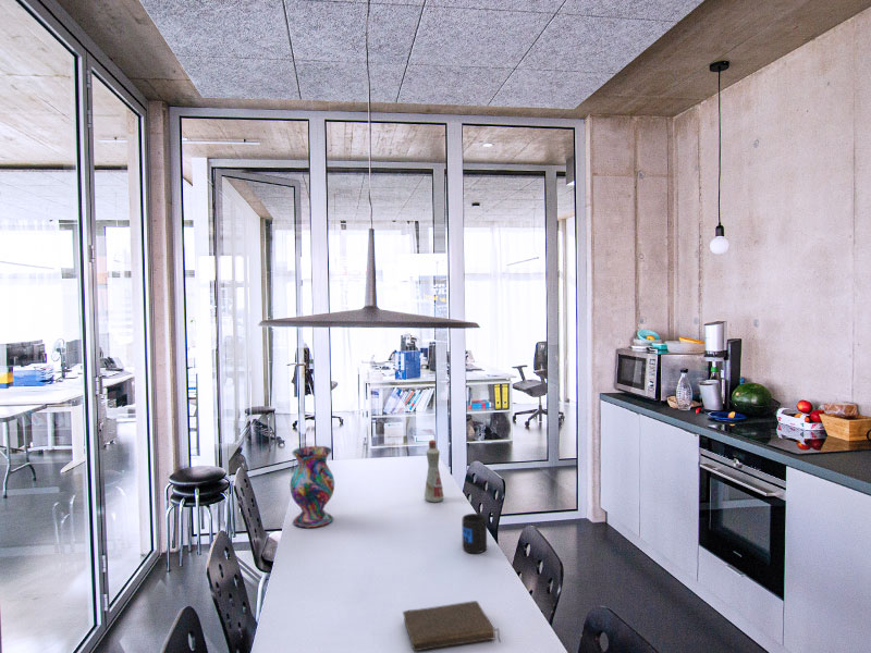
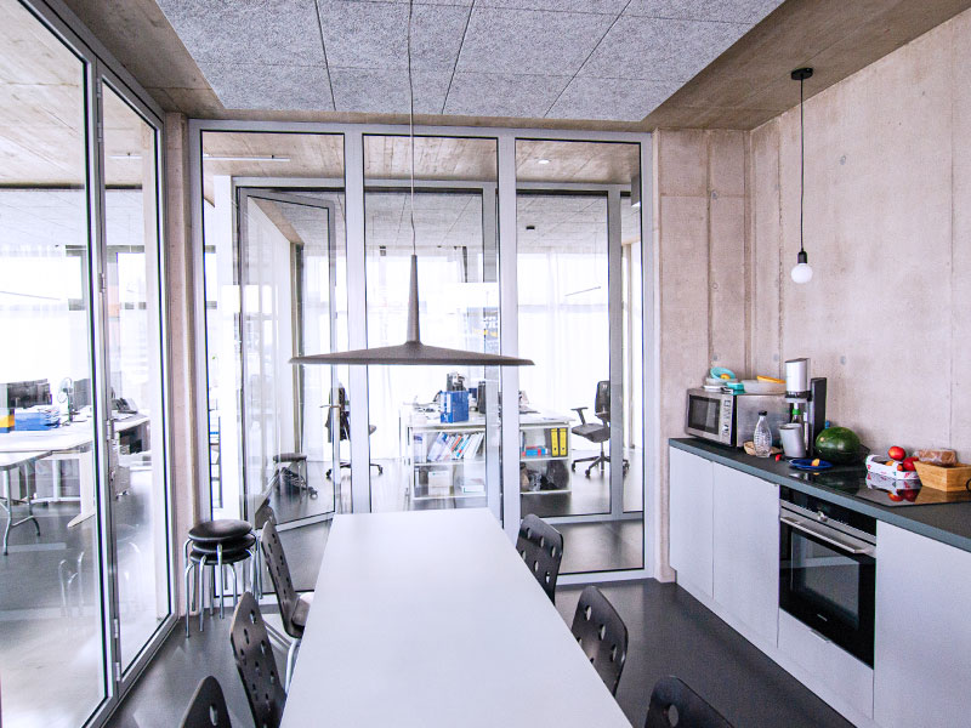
- vase [289,445,335,528]
- mug [462,513,488,554]
- bottle [424,439,444,504]
- book [402,600,502,652]
